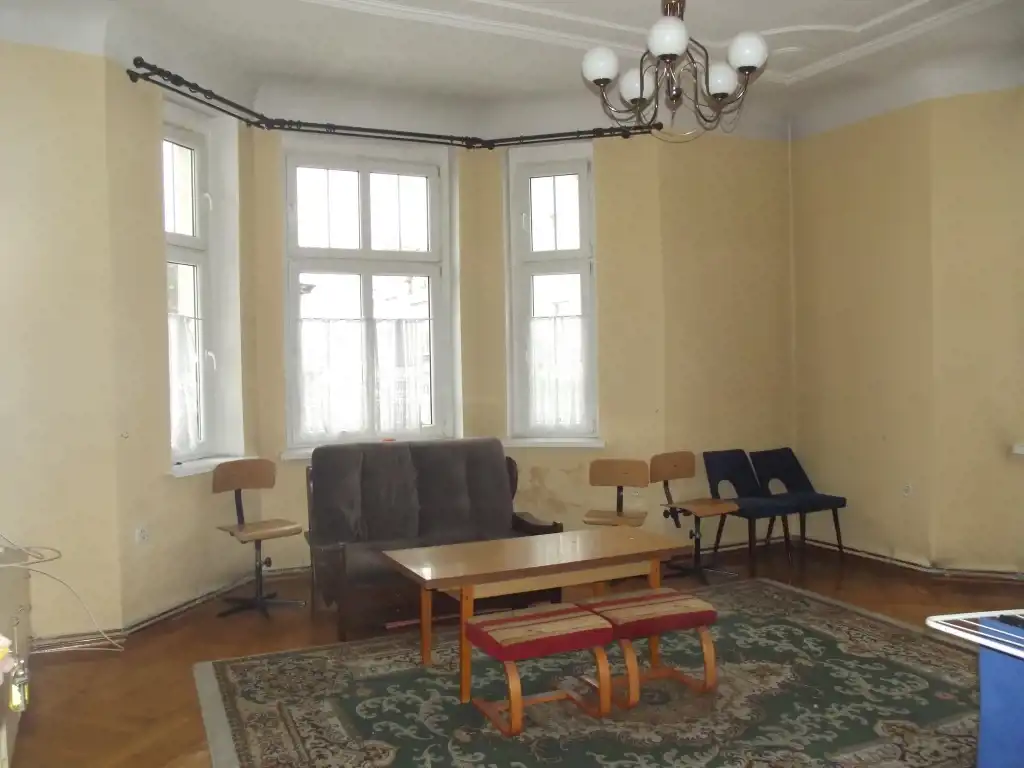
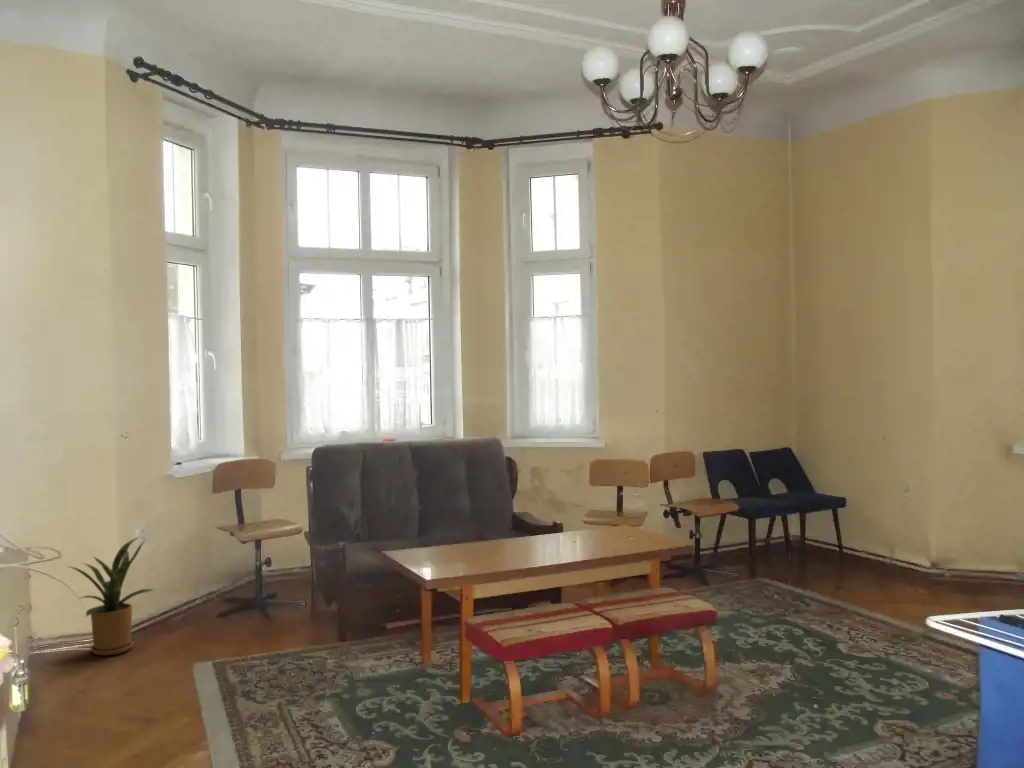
+ house plant [69,536,157,656]
